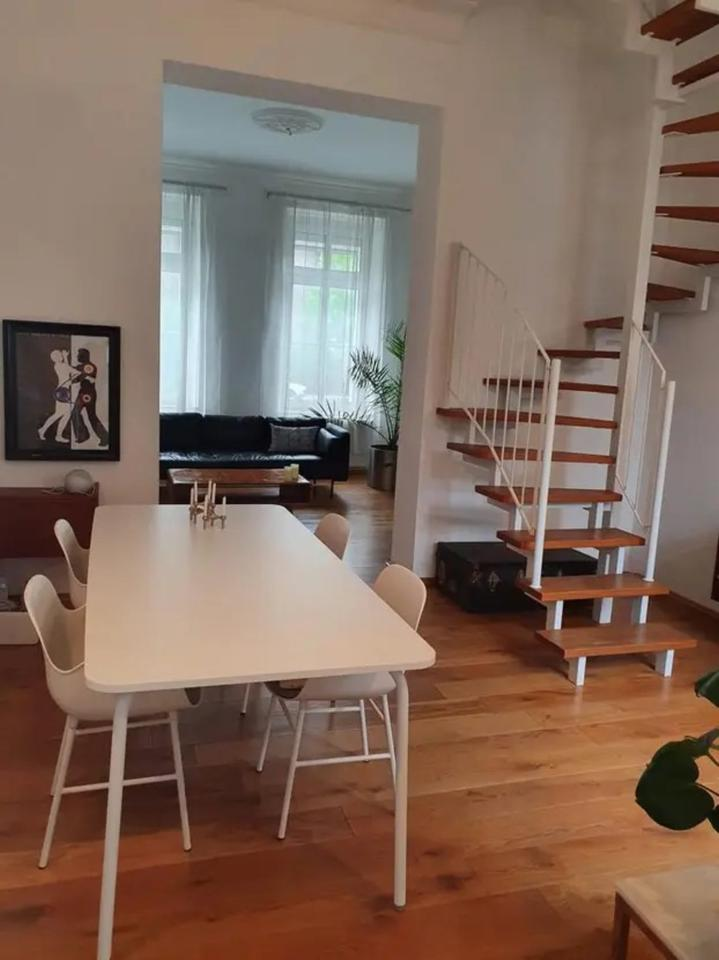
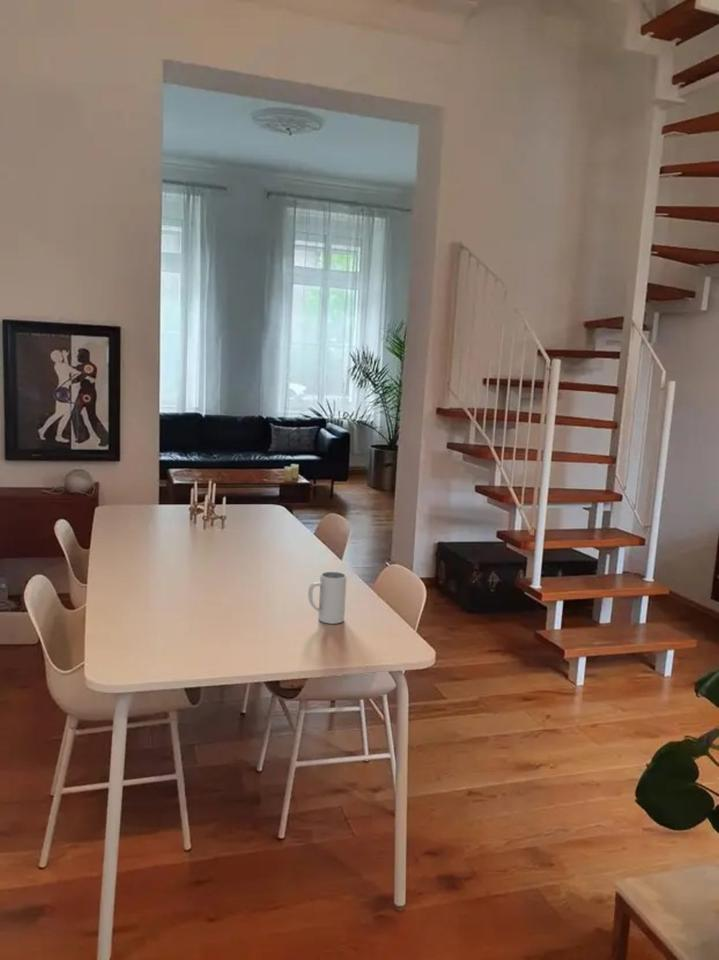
+ mug [307,571,348,625]
